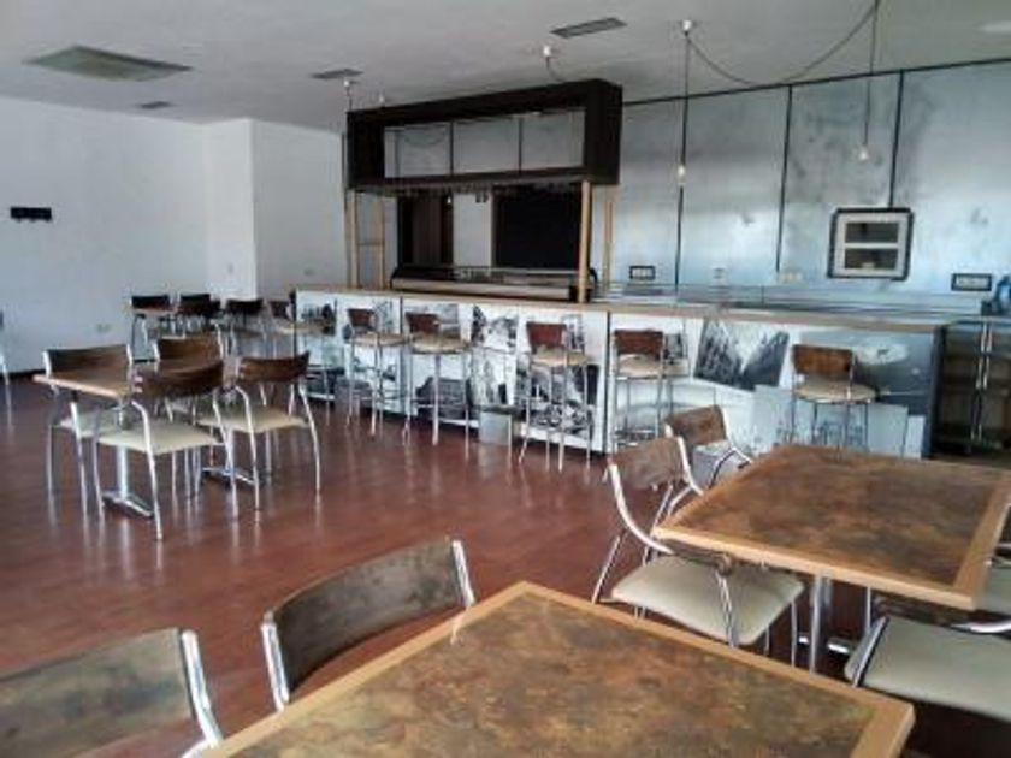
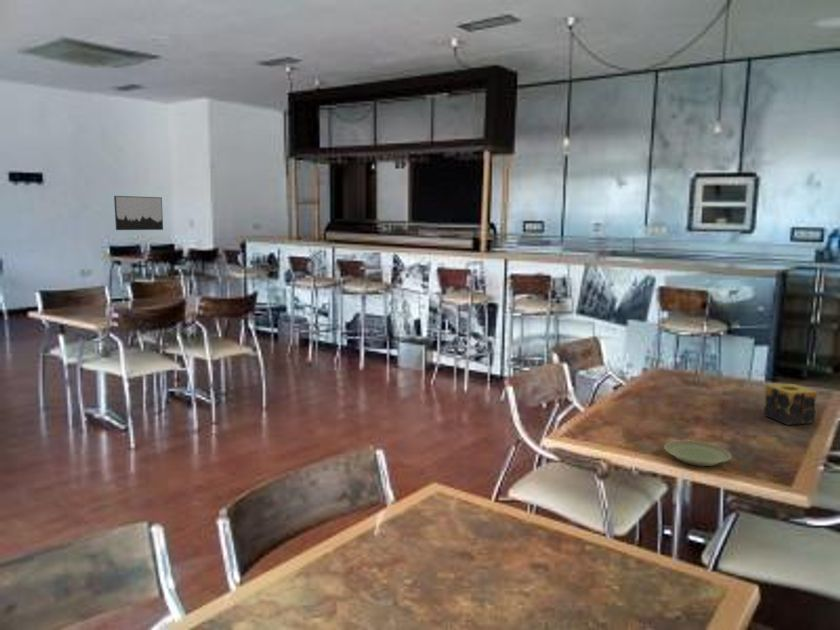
+ wall art [113,195,164,231]
+ candle [763,383,818,426]
+ plate [663,439,732,467]
